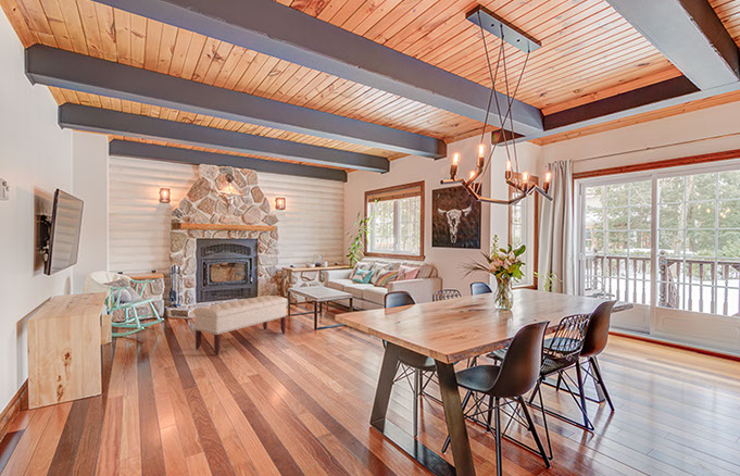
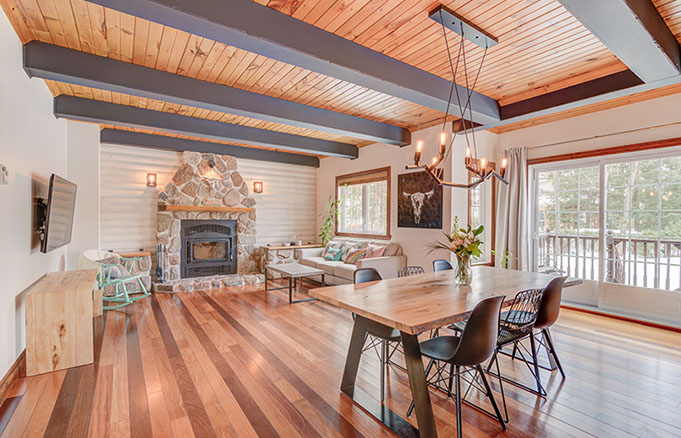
- bench [193,295,288,355]
